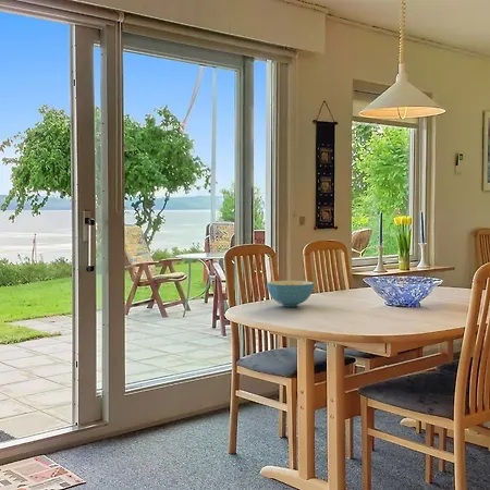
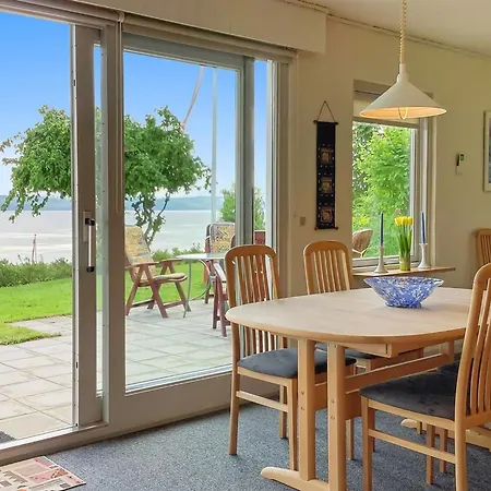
- cereal bowl [266,280,315,308]
